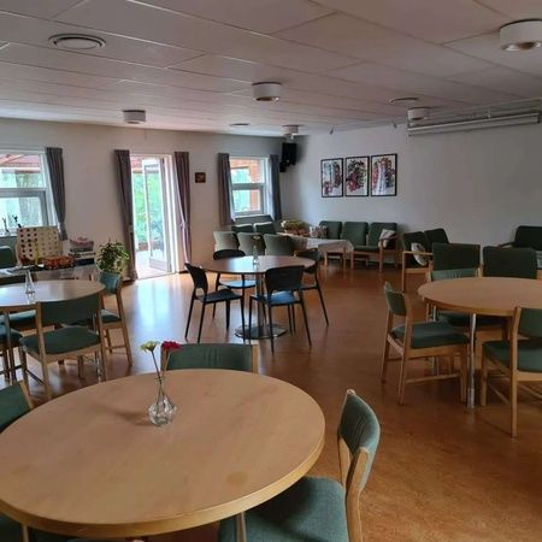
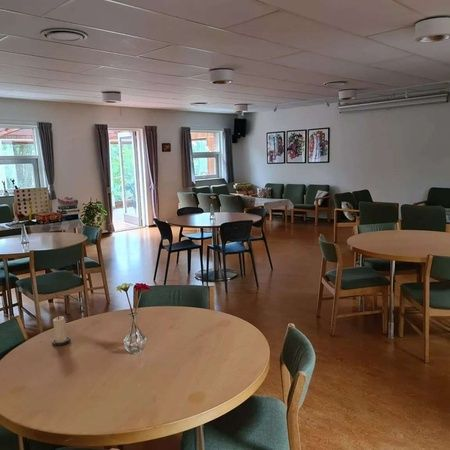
+ candle [51,315,71,347]
